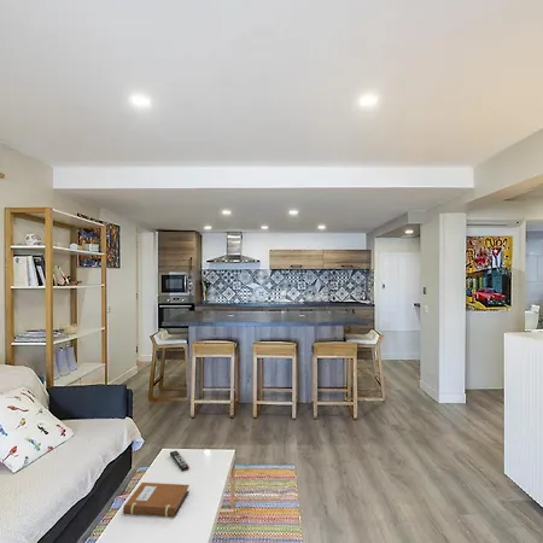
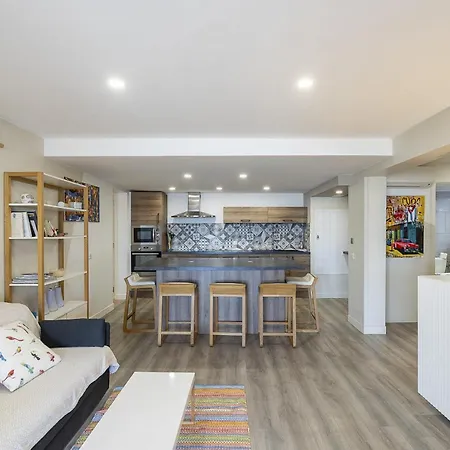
- notebook [122,481,191,518]
- remote control [169,450,191,472]
